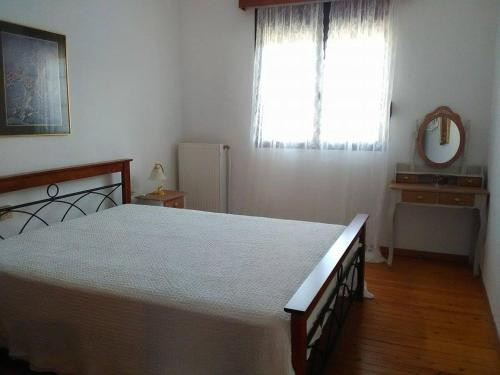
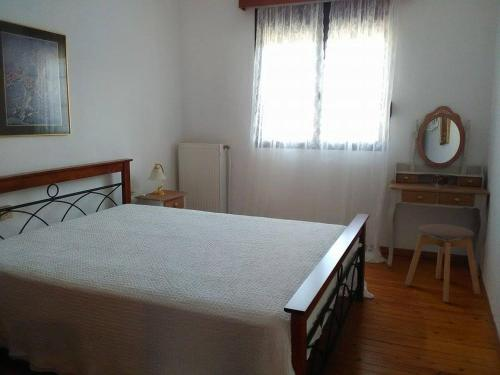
+ stool [404,223,481,303]
